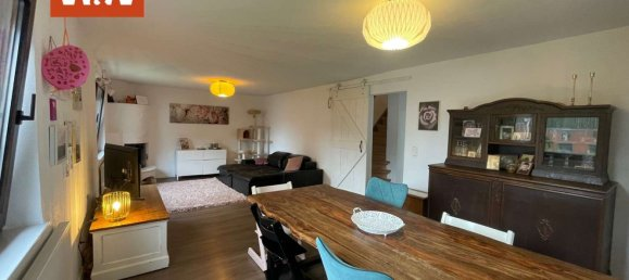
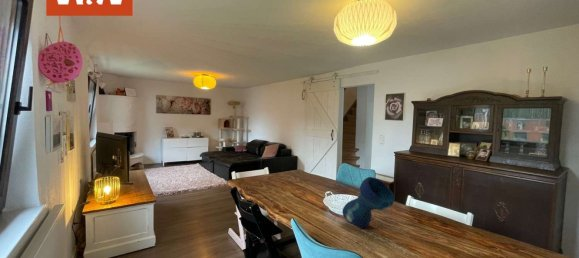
+ vase [342,176,395,229]
